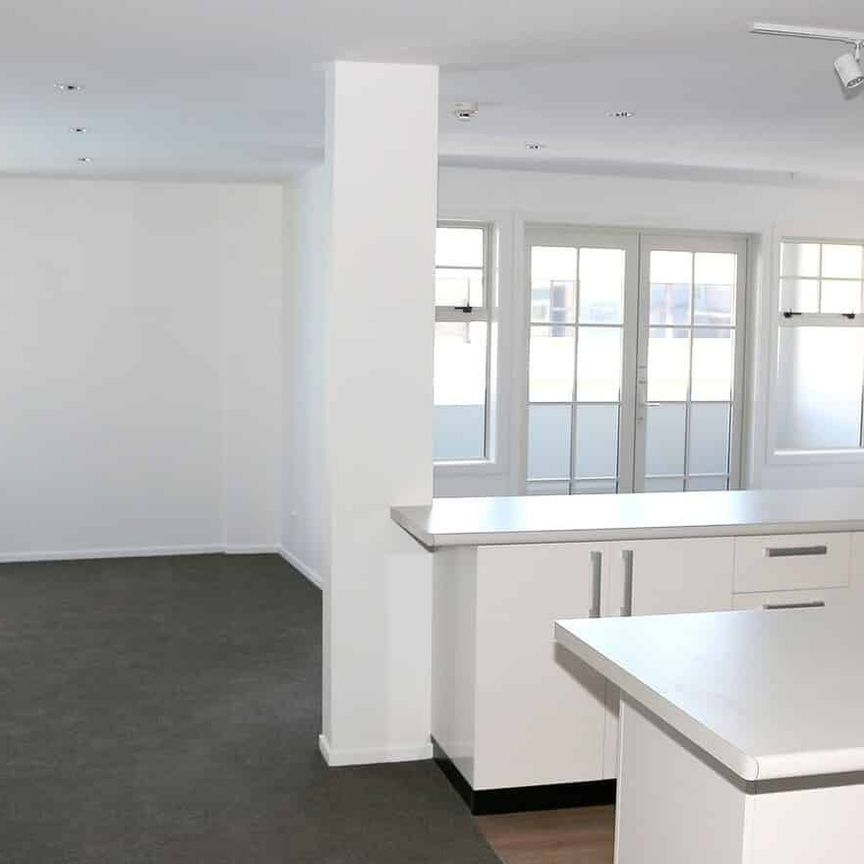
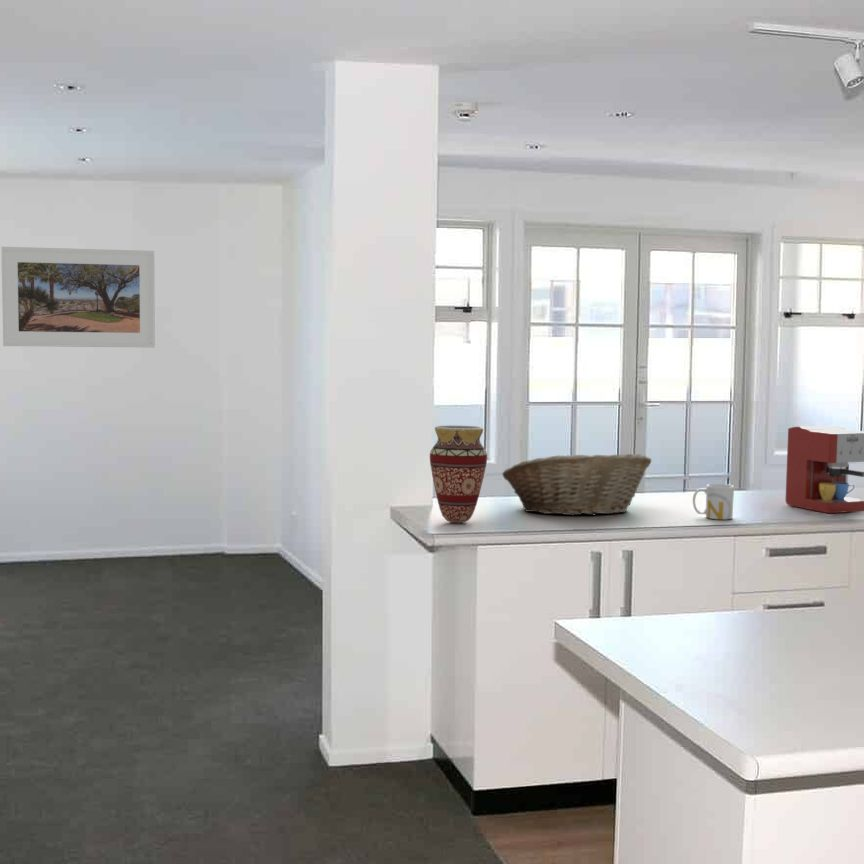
+ vase [429,425,488,524]
+ fruit basket [501,453,652,517]
+ mug [692,483,735,520]
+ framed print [0,246,156,349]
+ coffee maker [784,425,864,514]
